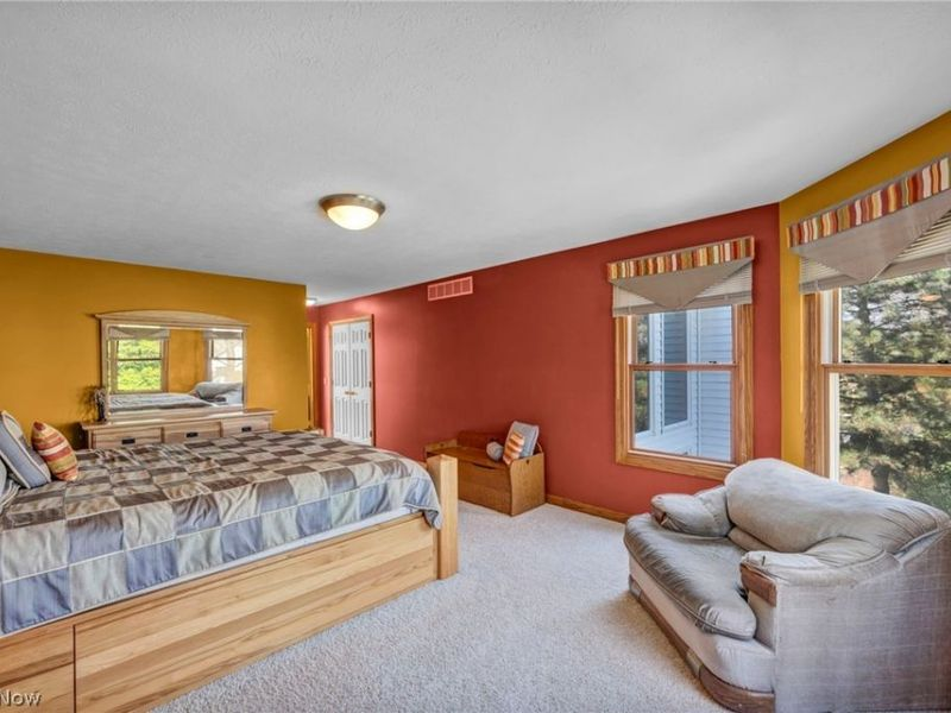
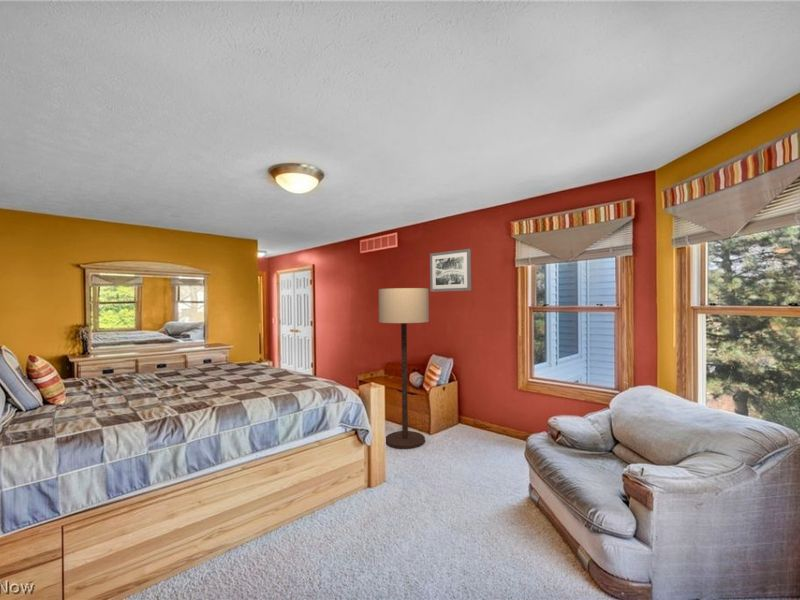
+ wall art [429,248,472,293]
+ floor lamp [378,287,430,450]
